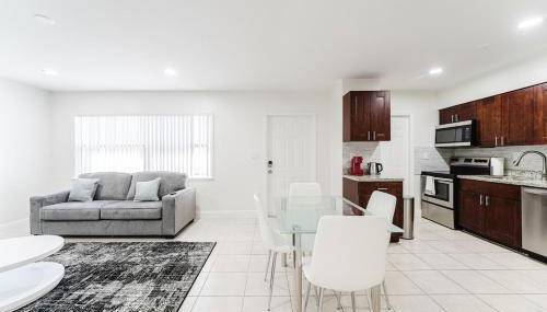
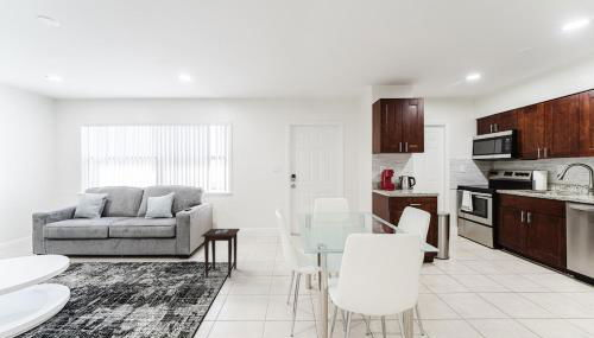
+ side table [200,228,241,279]
